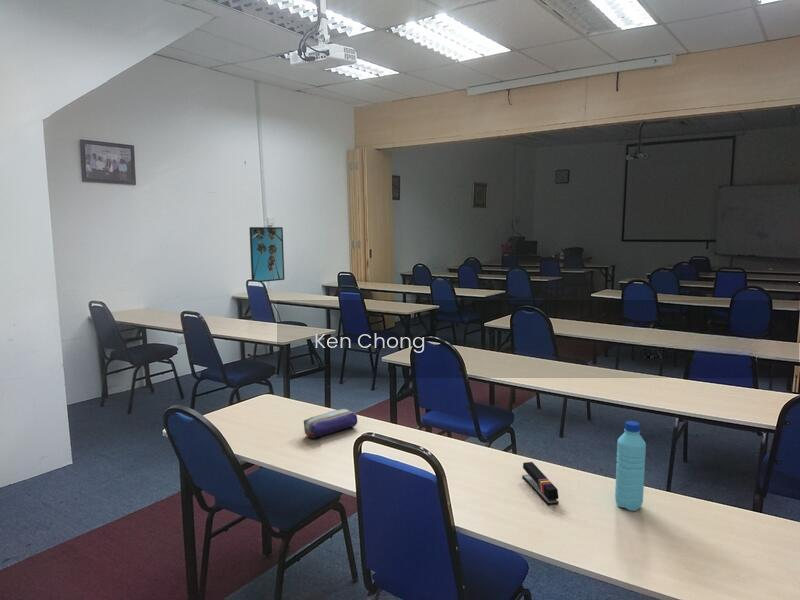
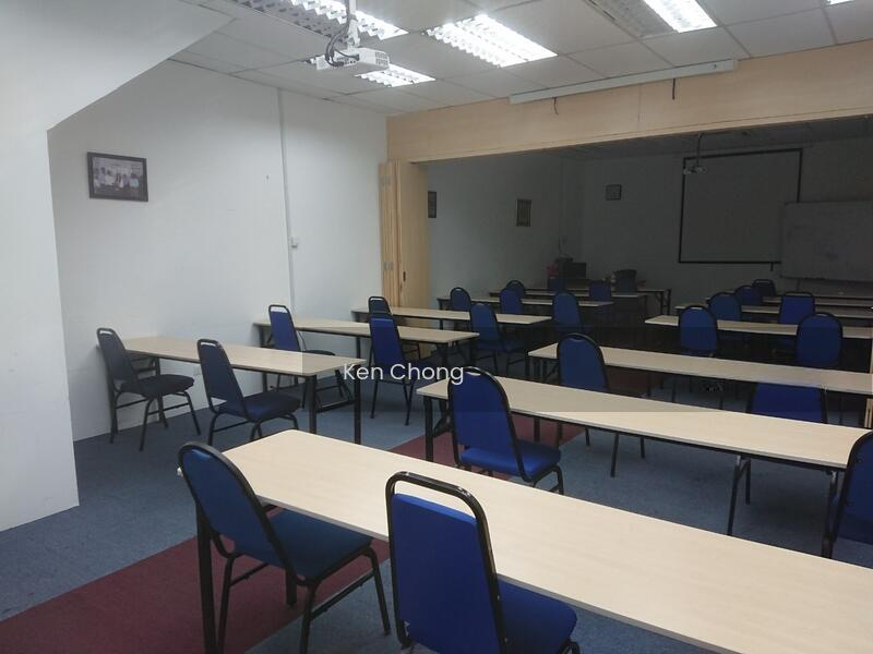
- pencil case [303,408,358,439]
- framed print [249,226,285,283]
- water bottle [614,420,647,512]
- stapler [521,461,560,506]
